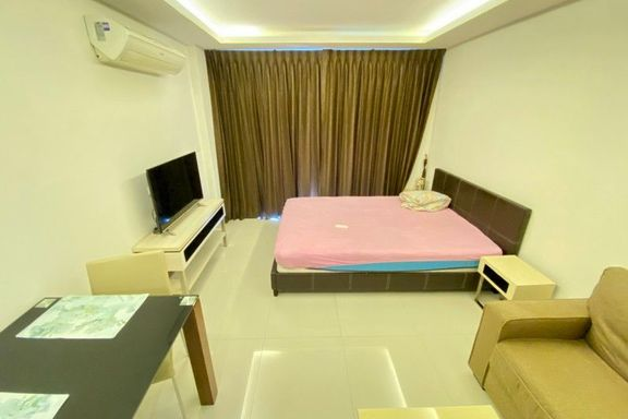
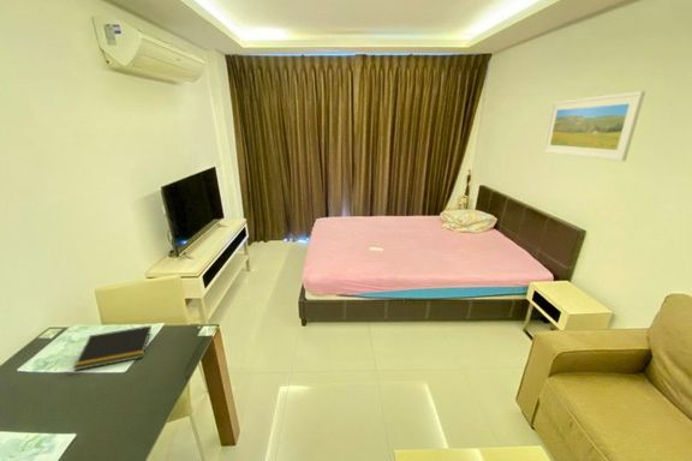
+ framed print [542,90,646,162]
+ notepad [72,324,153,371]
